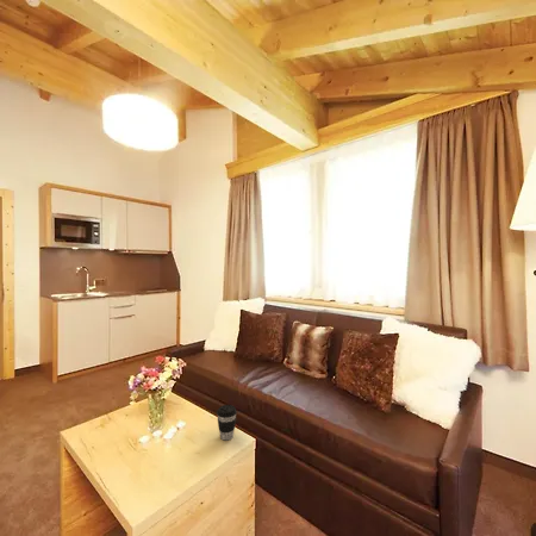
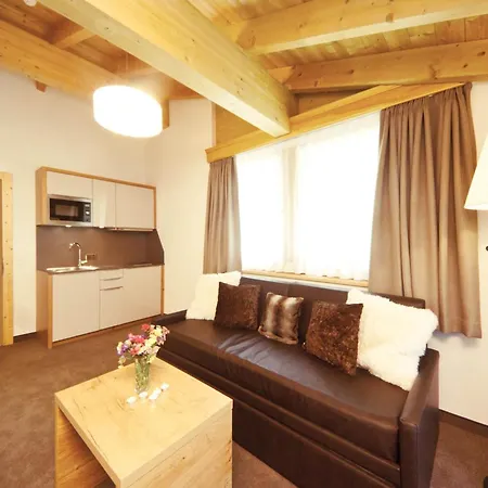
- coffee cup [216,404,238,441]
